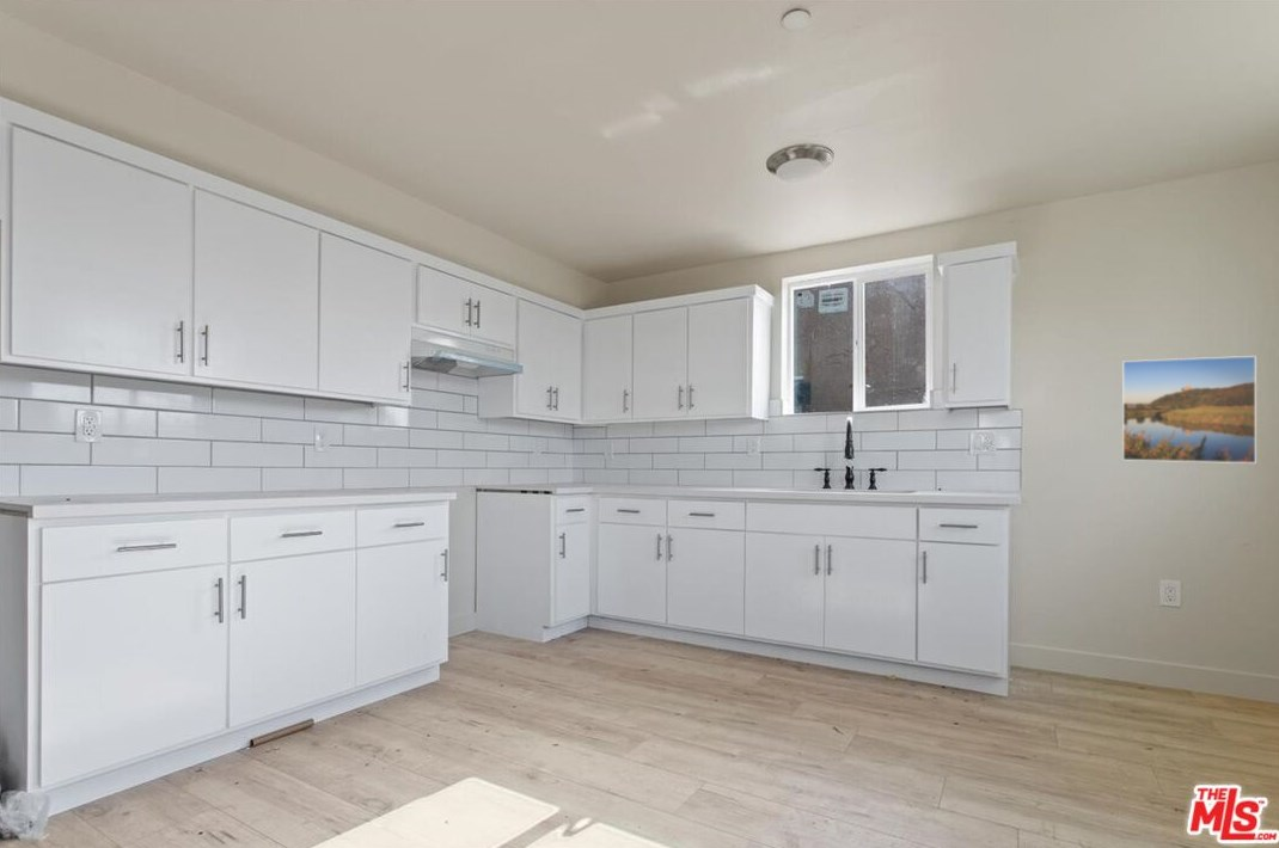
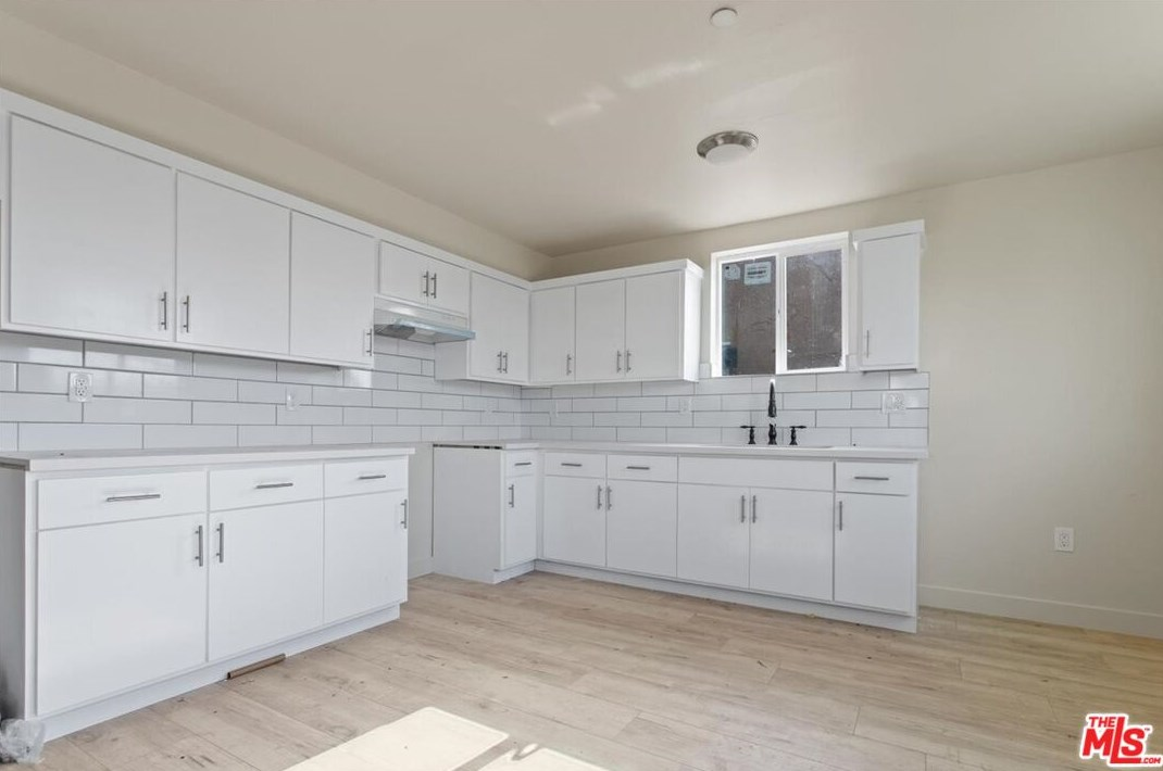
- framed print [1121,355,1257,465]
